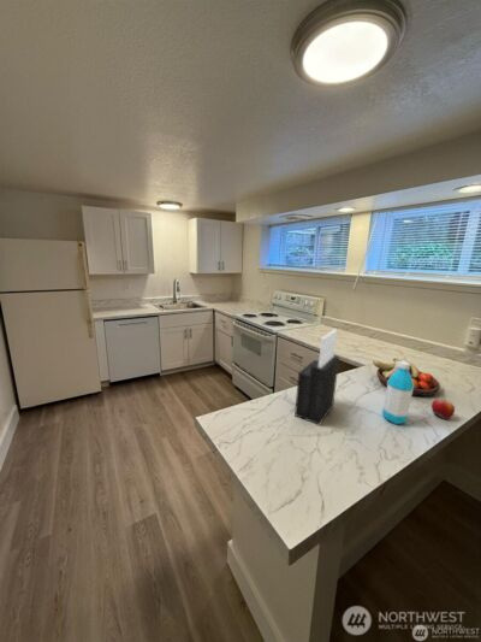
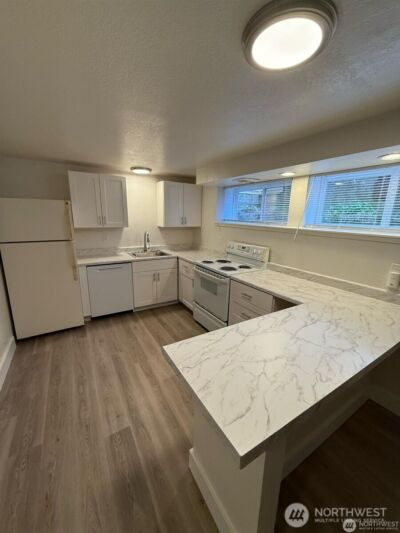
- water bottle [381,361,414,425]
- knife block [293,329,340,426]
- apple [430,397,456,420]
- fruit bowl [372,357,441,397]
